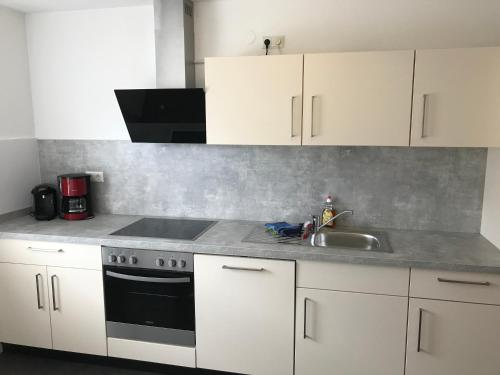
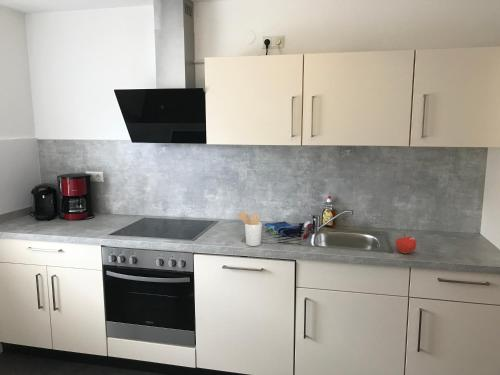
+ utensil holder [236,211,263,247]
+ fruit [395,233,417,254]
